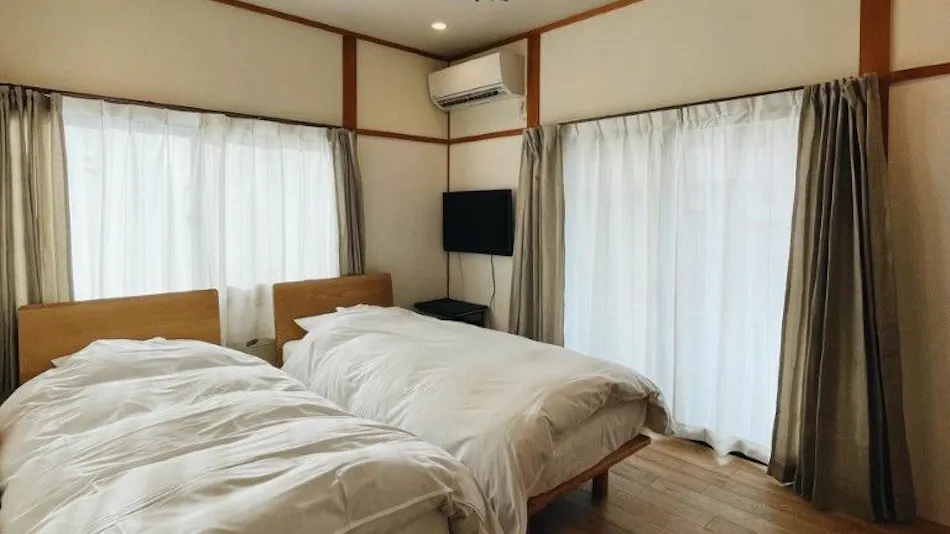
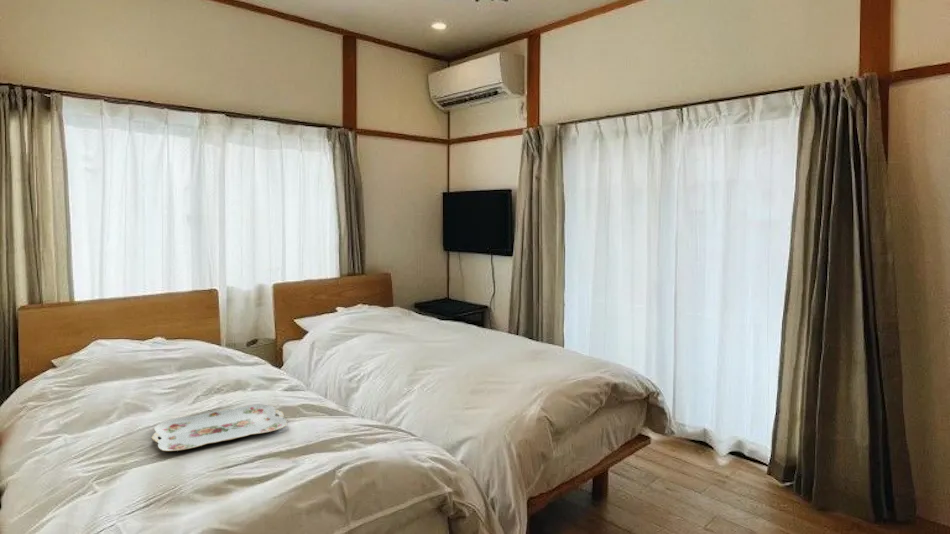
+ serving tray [151,403,288,452]
